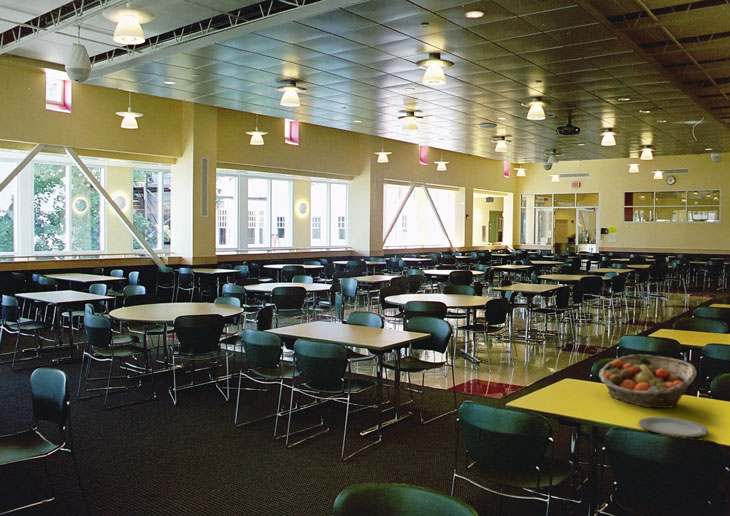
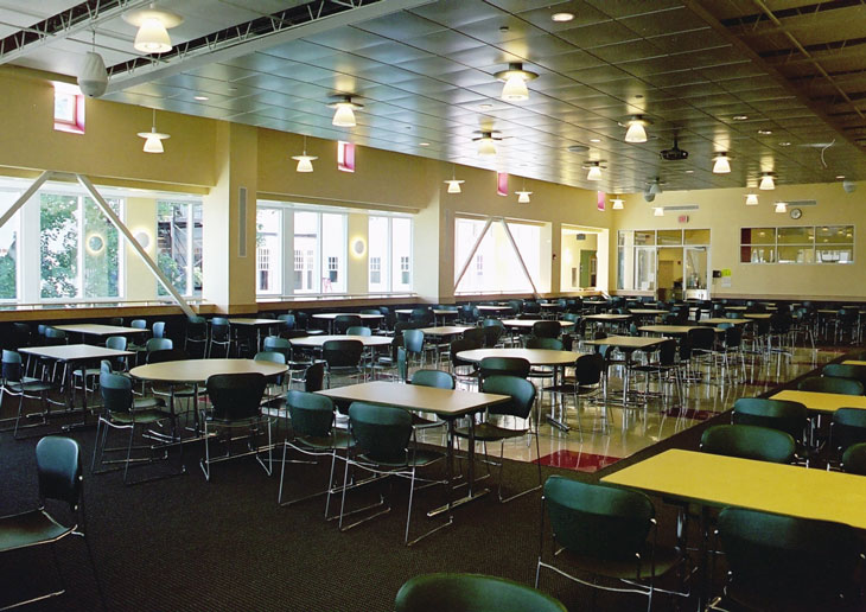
- fruit basket [598,353,698,409]
- plate [638,416,709,438]
